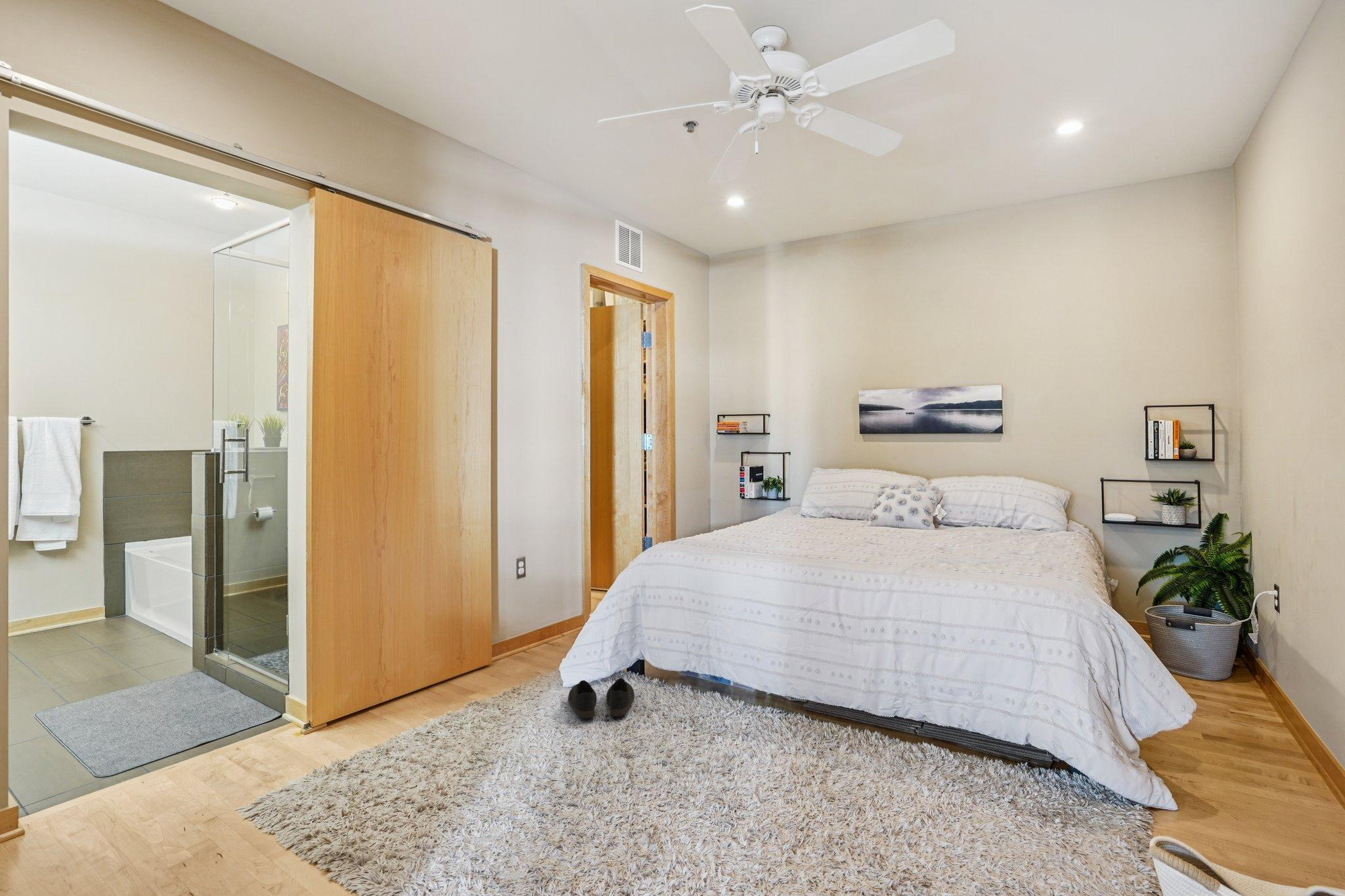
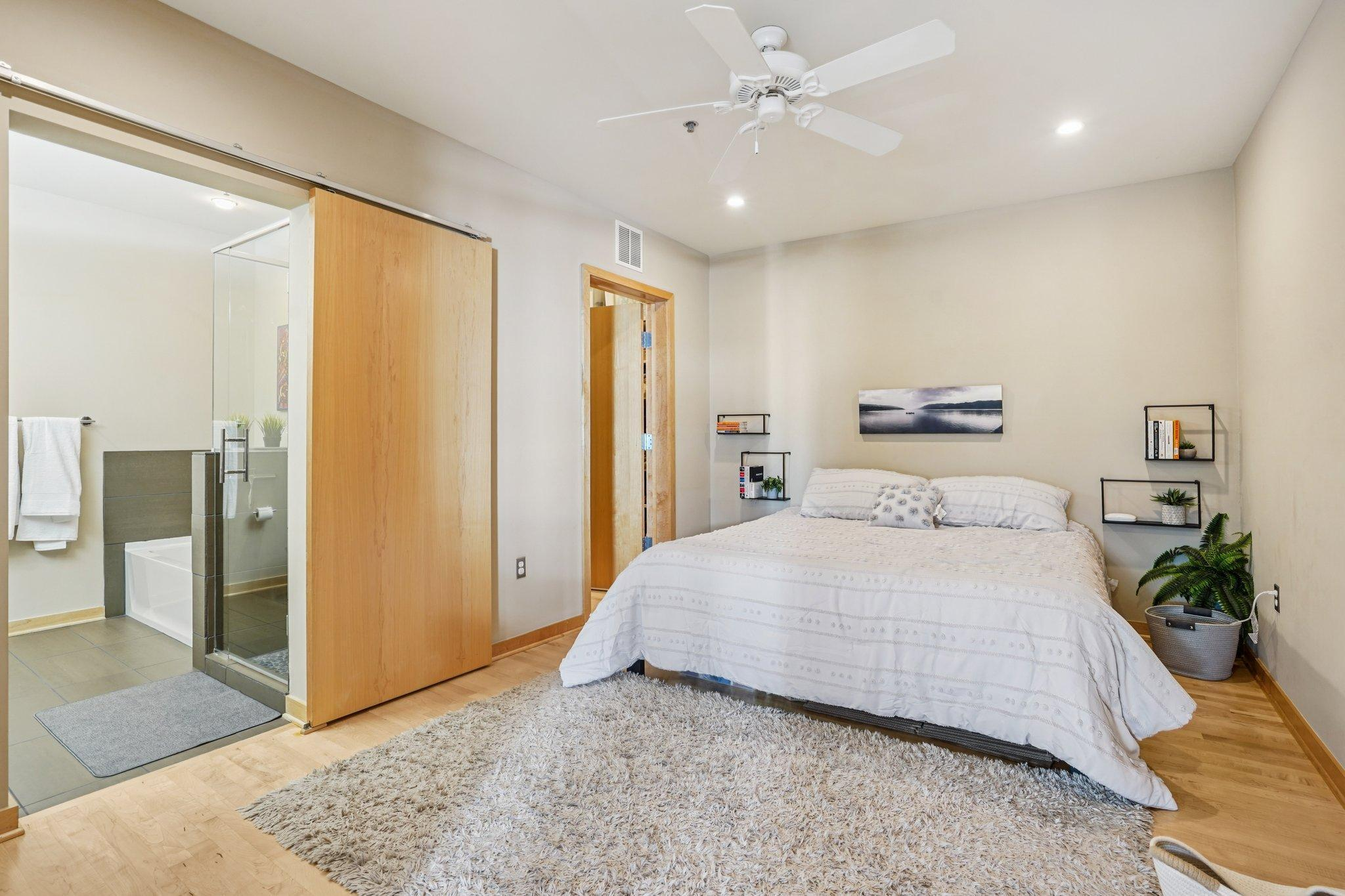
- shoe [567,677,635,719]
